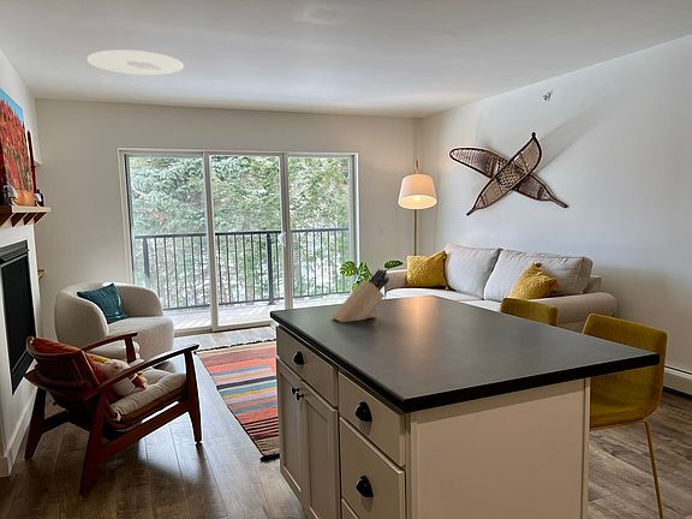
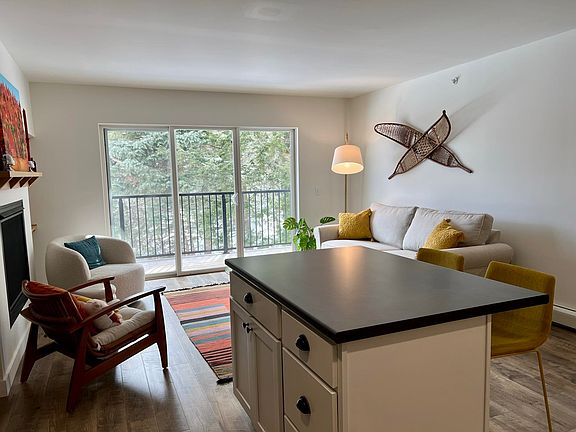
- knife block [330,268,390,323]
- ceiling light [86,49,185,77]
